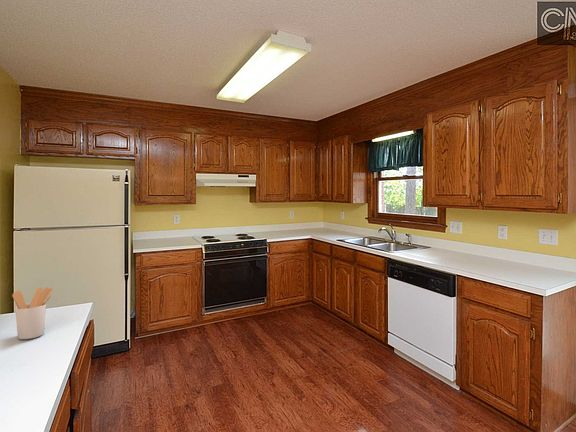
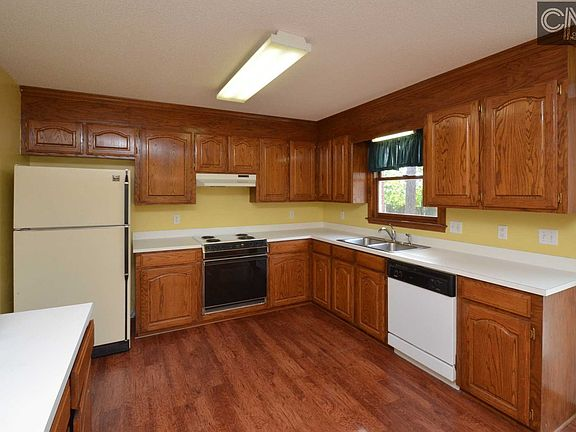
- utensil holder [11,287,53,340]
